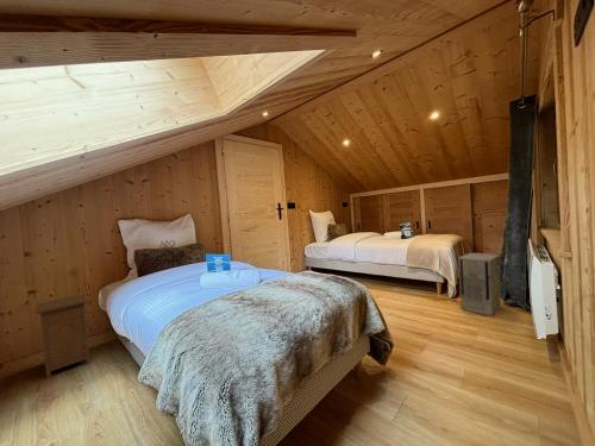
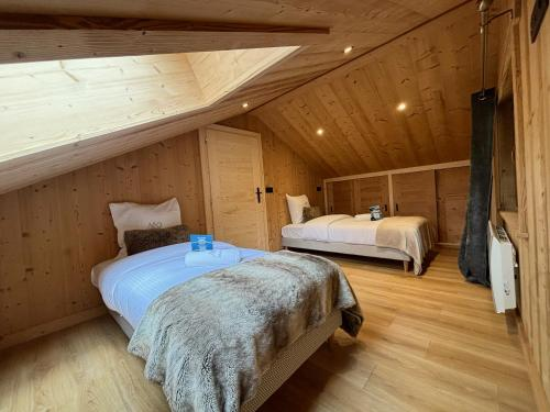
- air purifier [457,252,503,316]
- nightstand [35,293,92,381]
